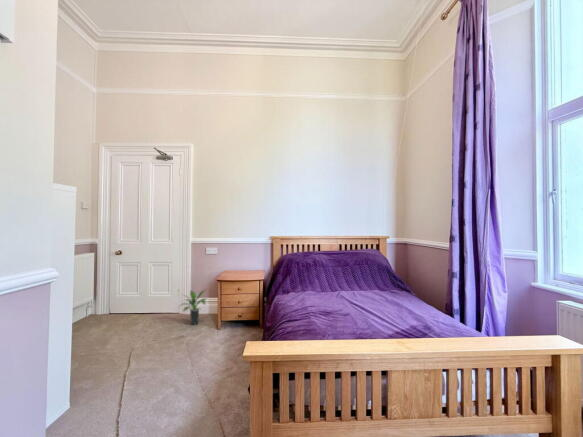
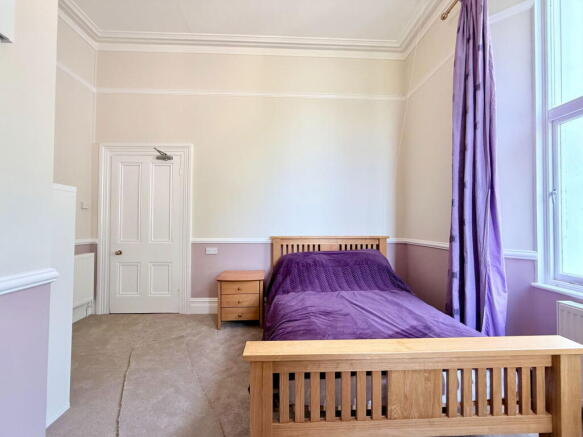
- potted plant [177,288,209,326]
